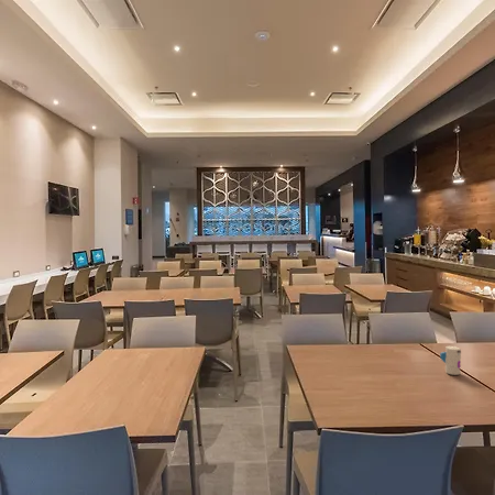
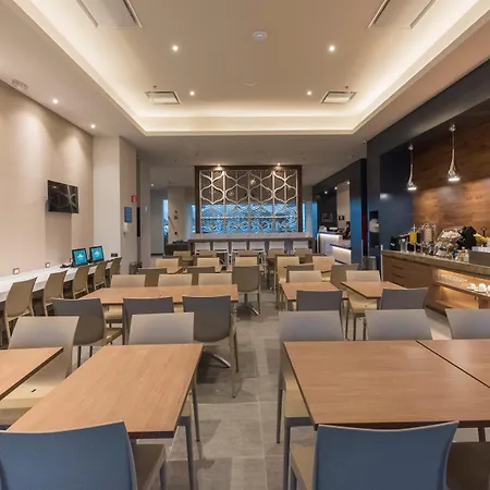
- toy [439,345,462,376]
